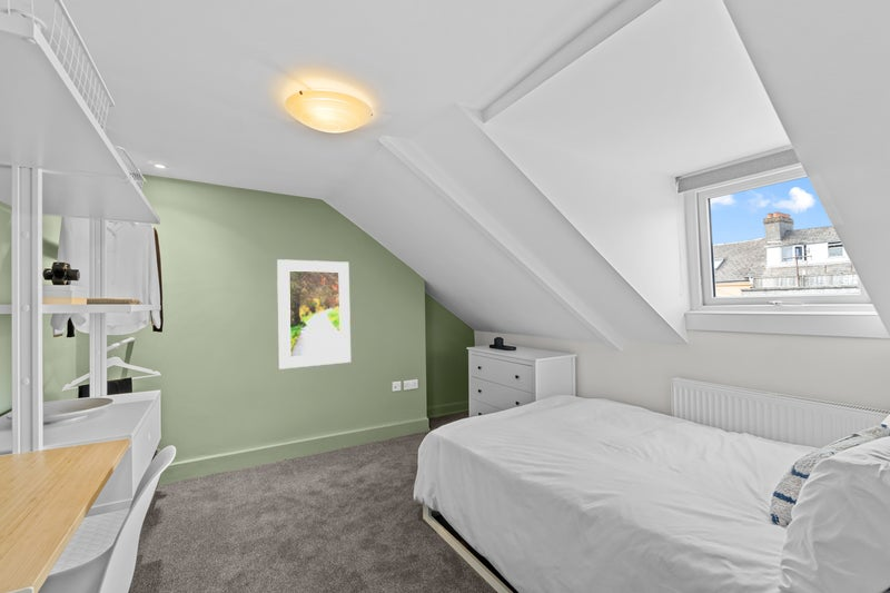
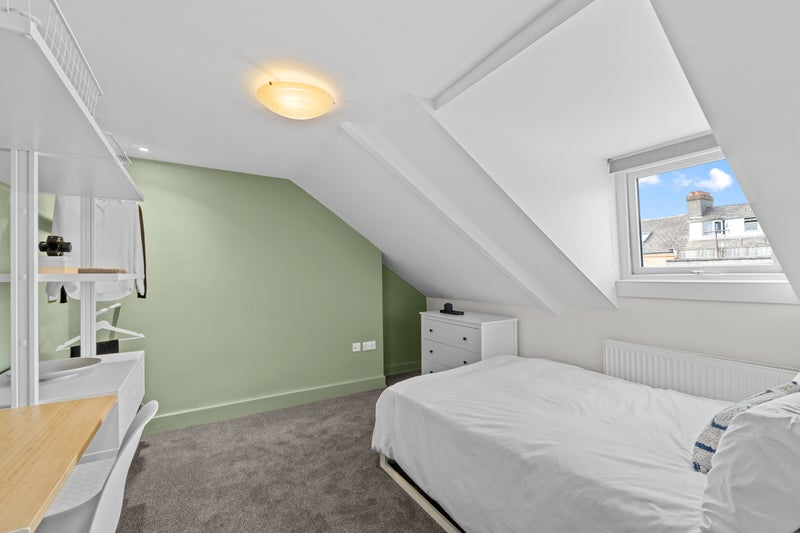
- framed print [276,258,352,370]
